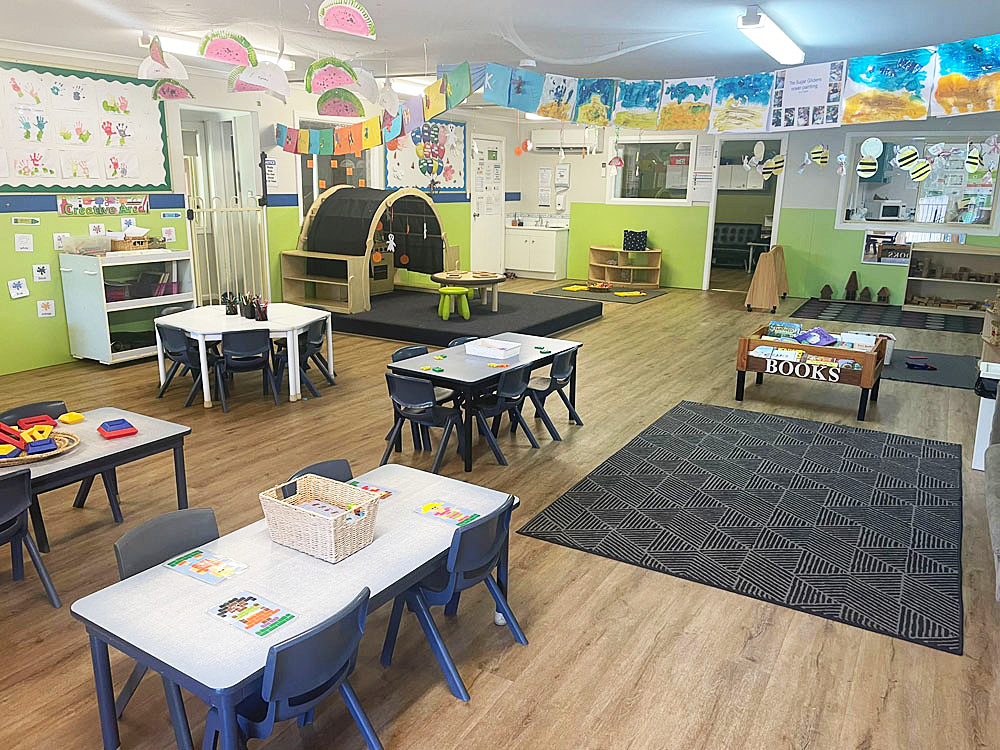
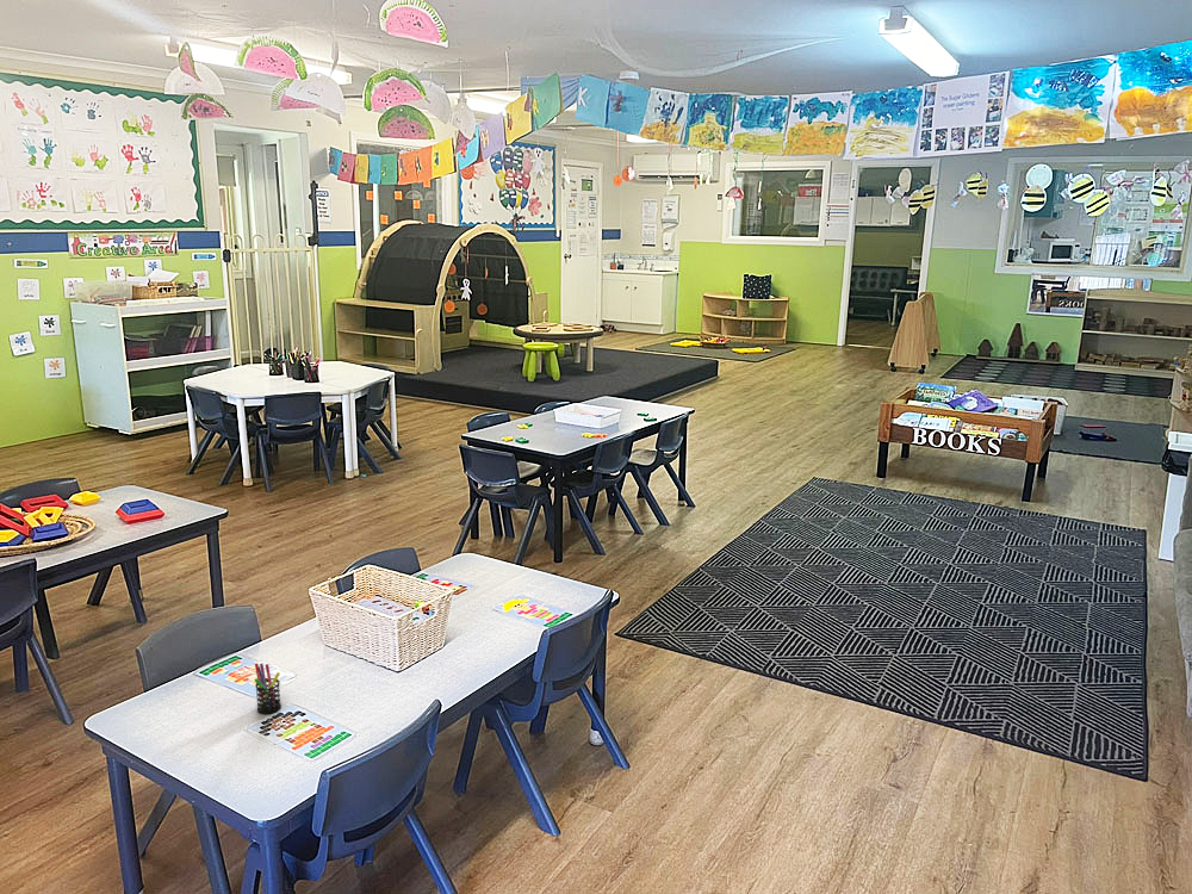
+ pen holder [254,662,283,715]
